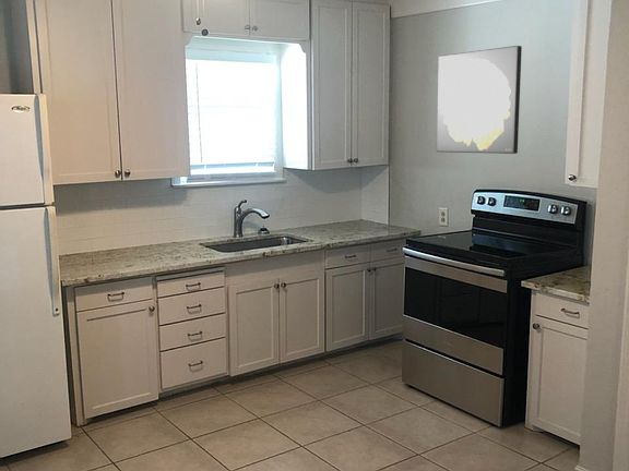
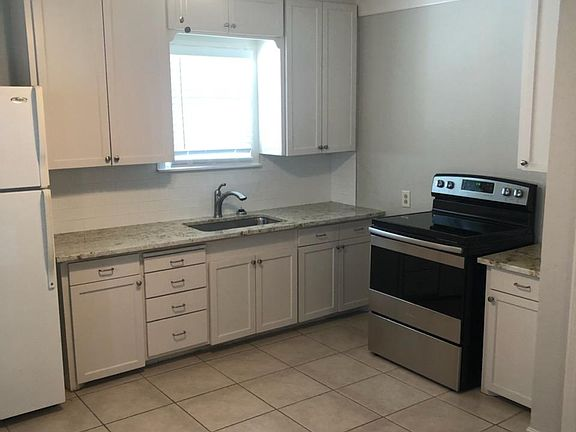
- wall art [436,45,523,155]
